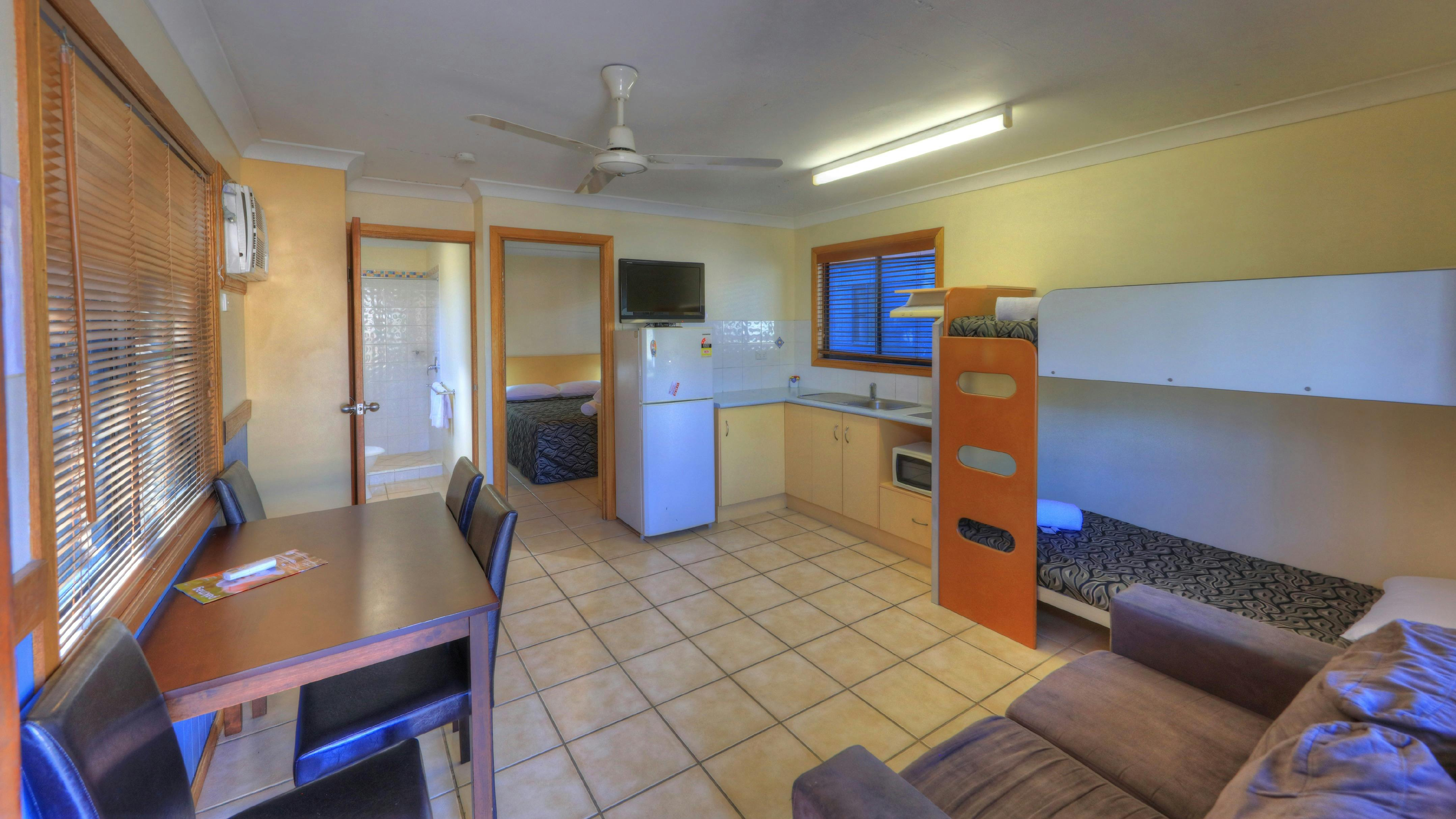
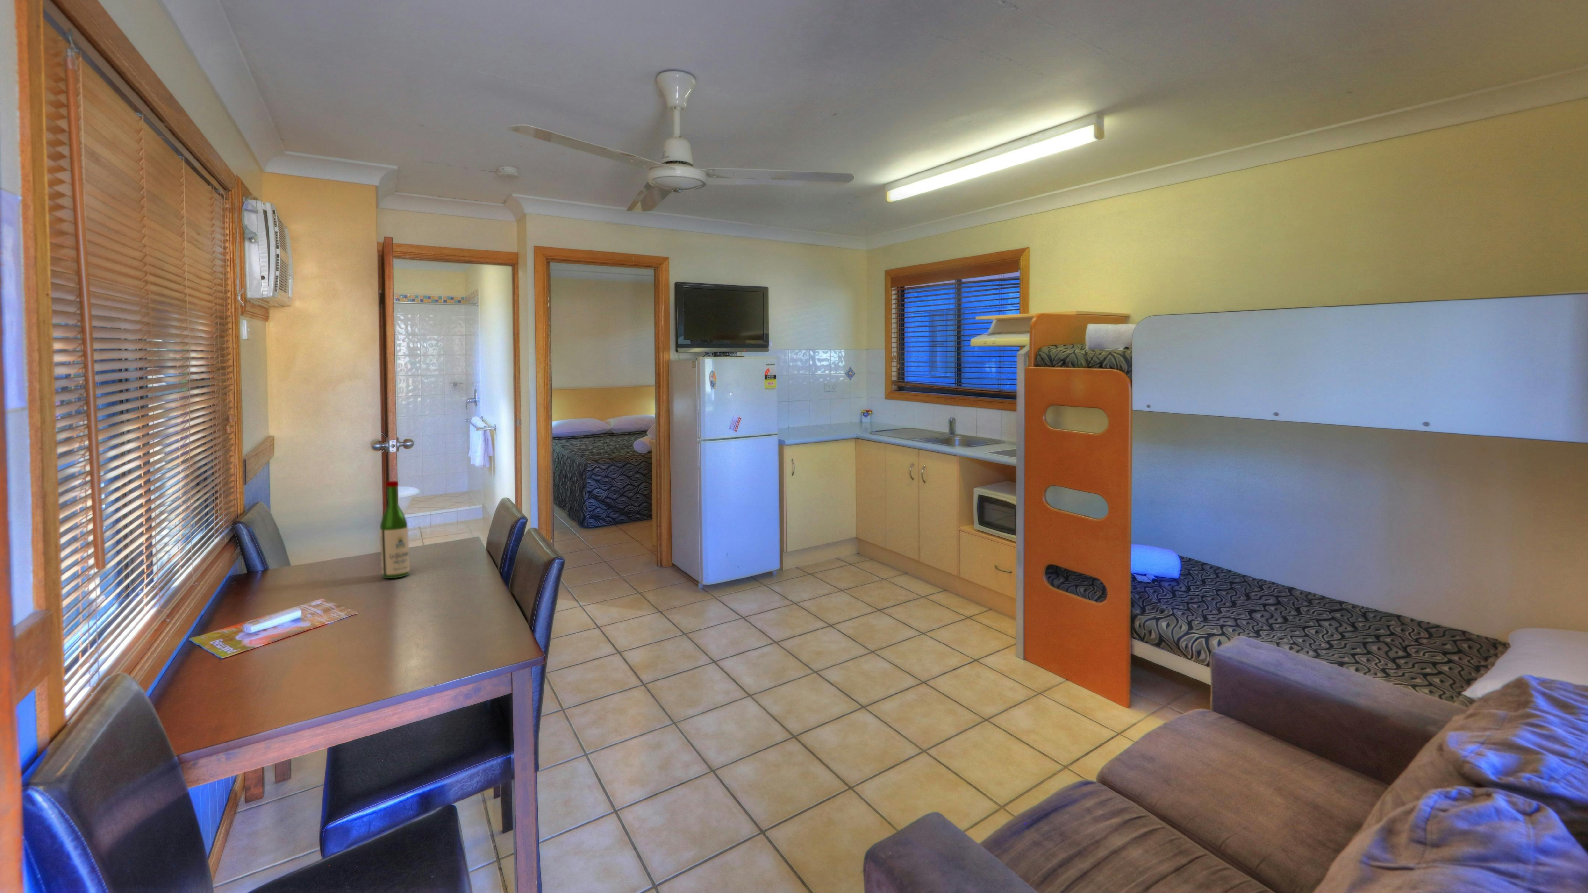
+ wine bottle [380,481,410,579]
